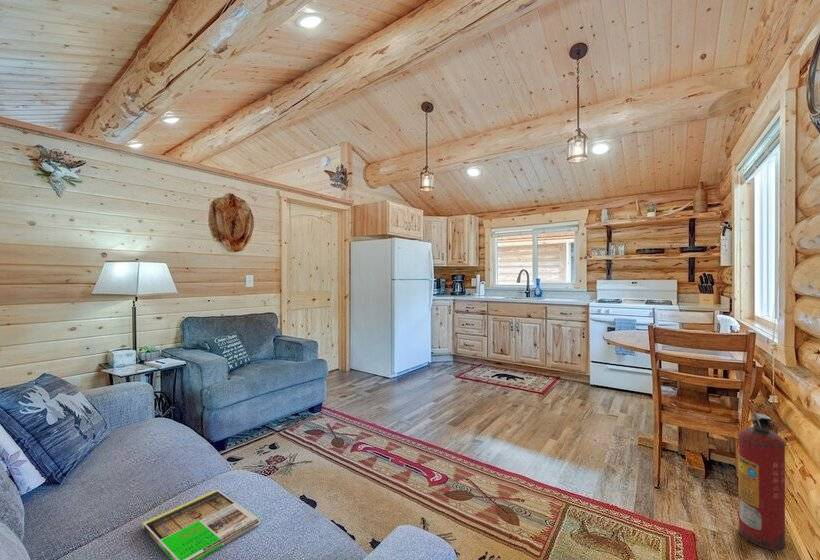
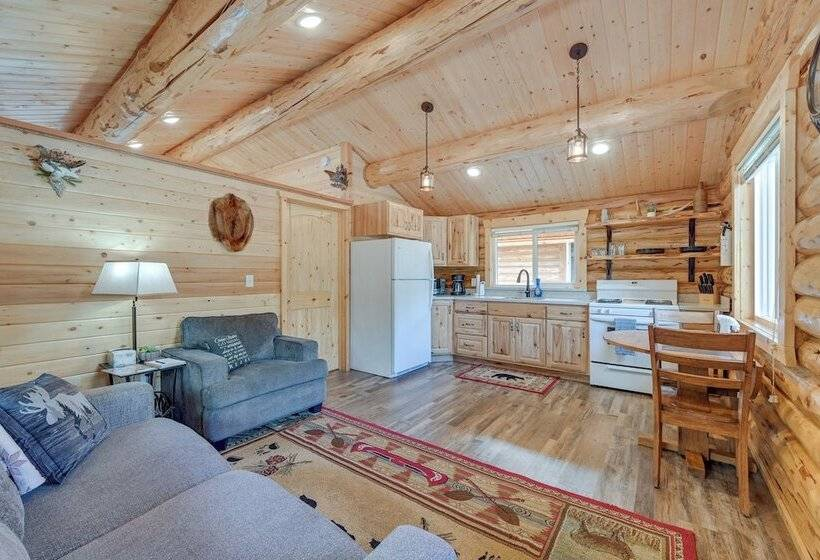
- fire extinguisher [737,412,787,551]
- magazine [141,488,261,560]
